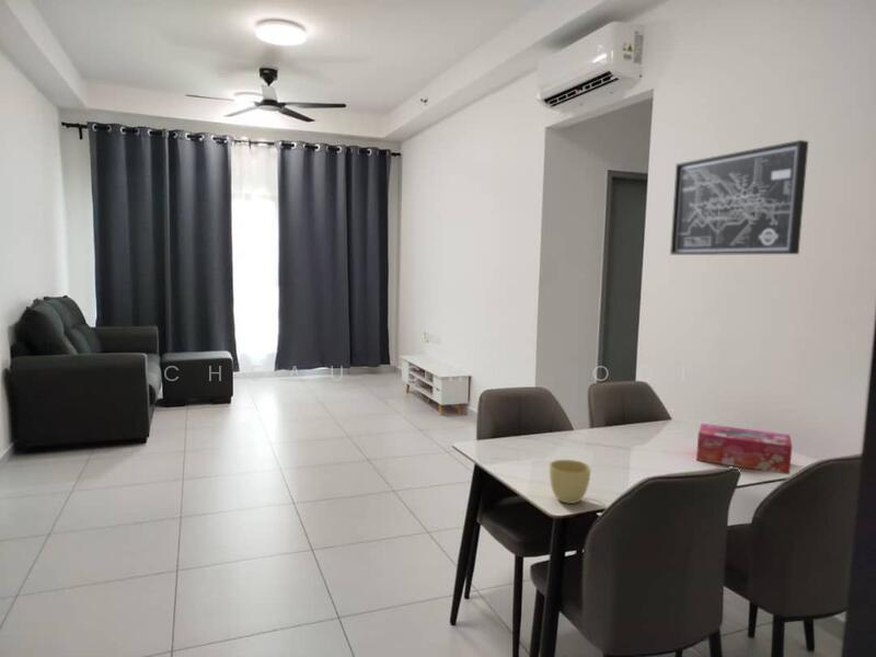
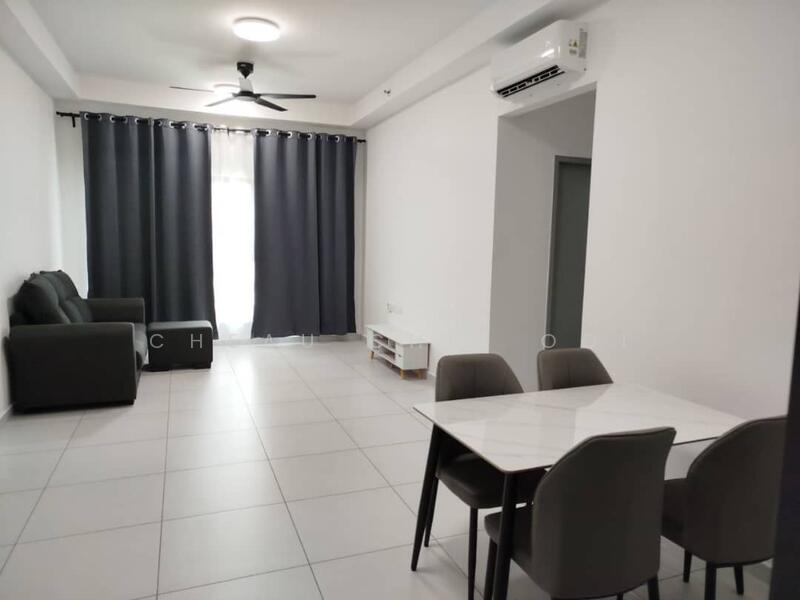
- wall art [669,139,809,256]
- tissue box [695,423,793,475]
- cup [549,459,592,505]
